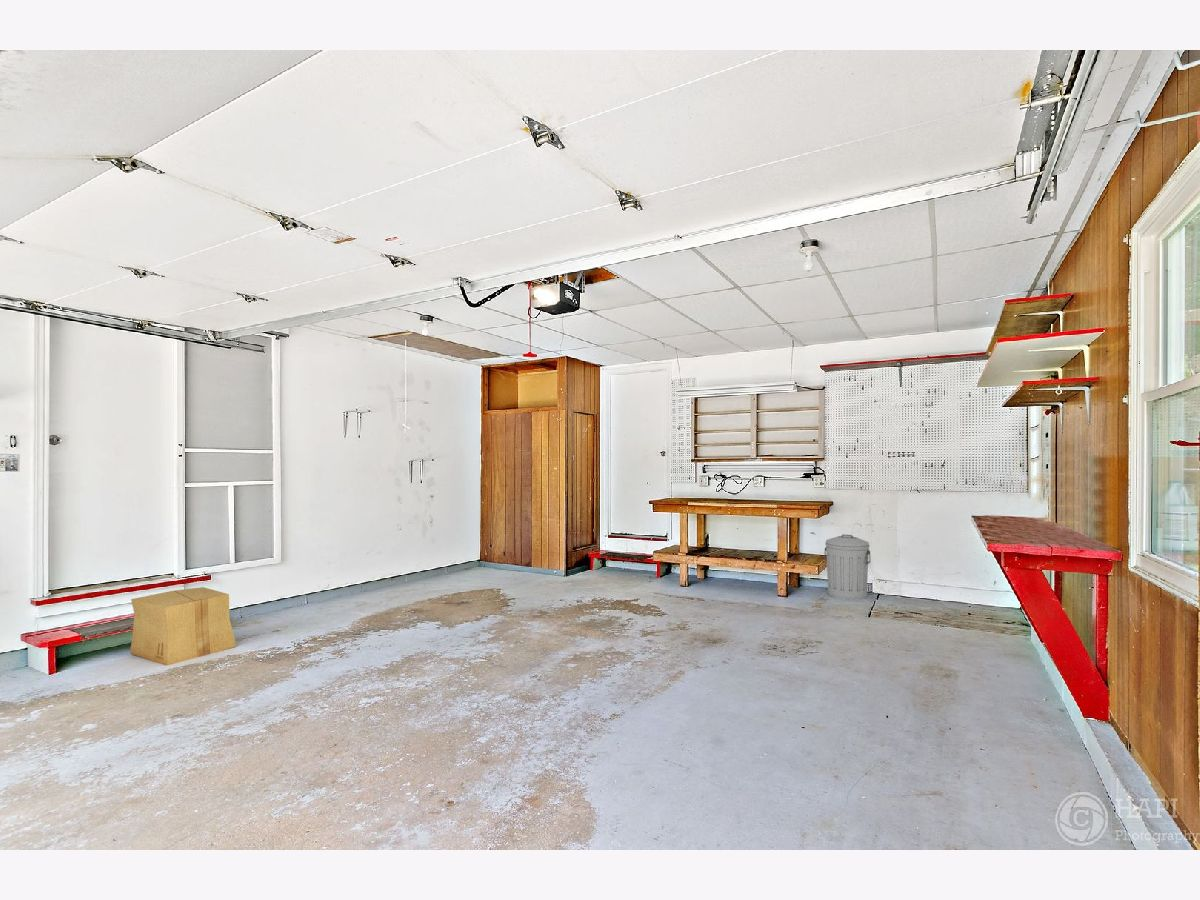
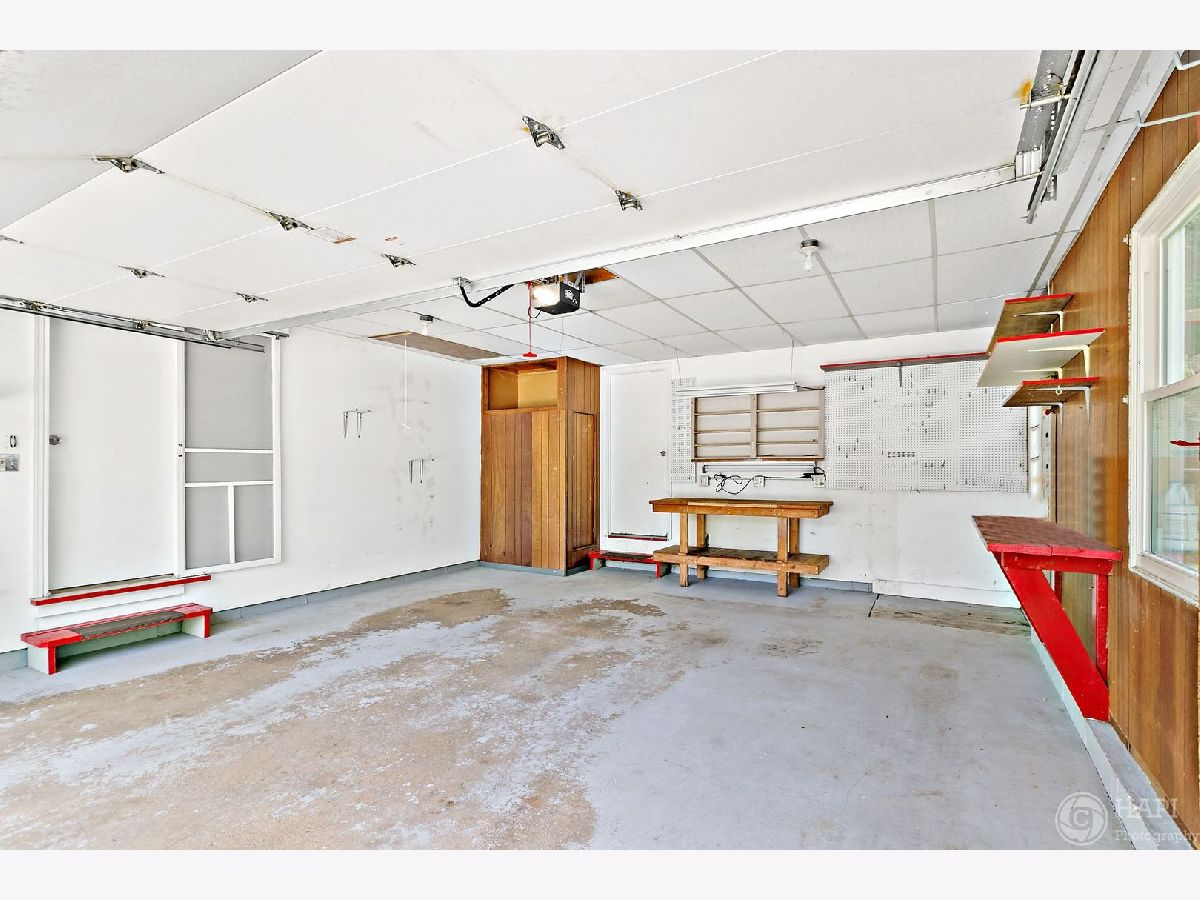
- trash can [823,533,871,600]
- cardboard box [129,586,237,667]
